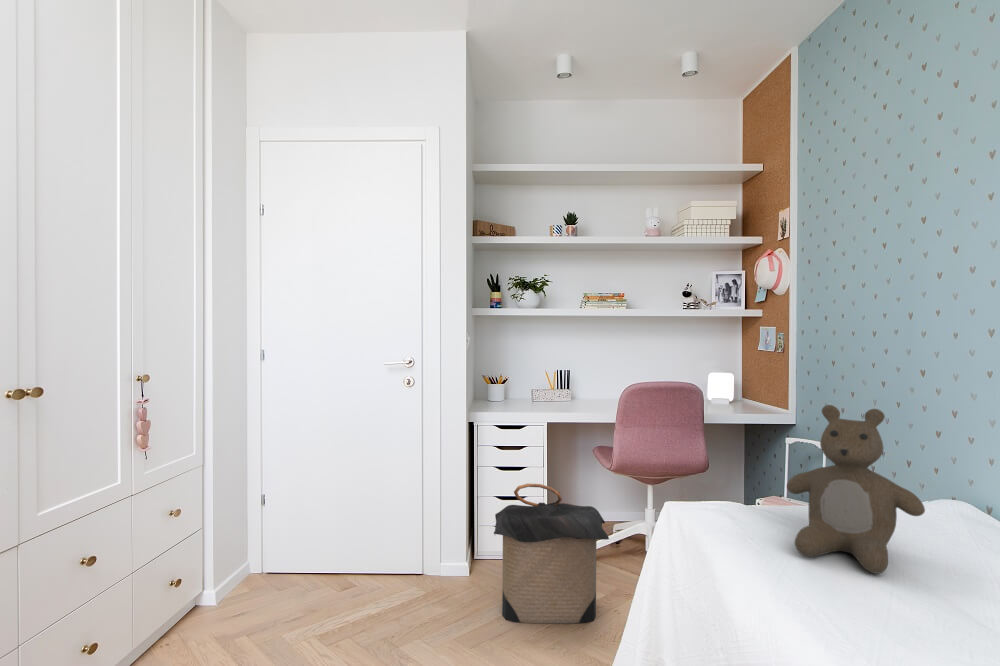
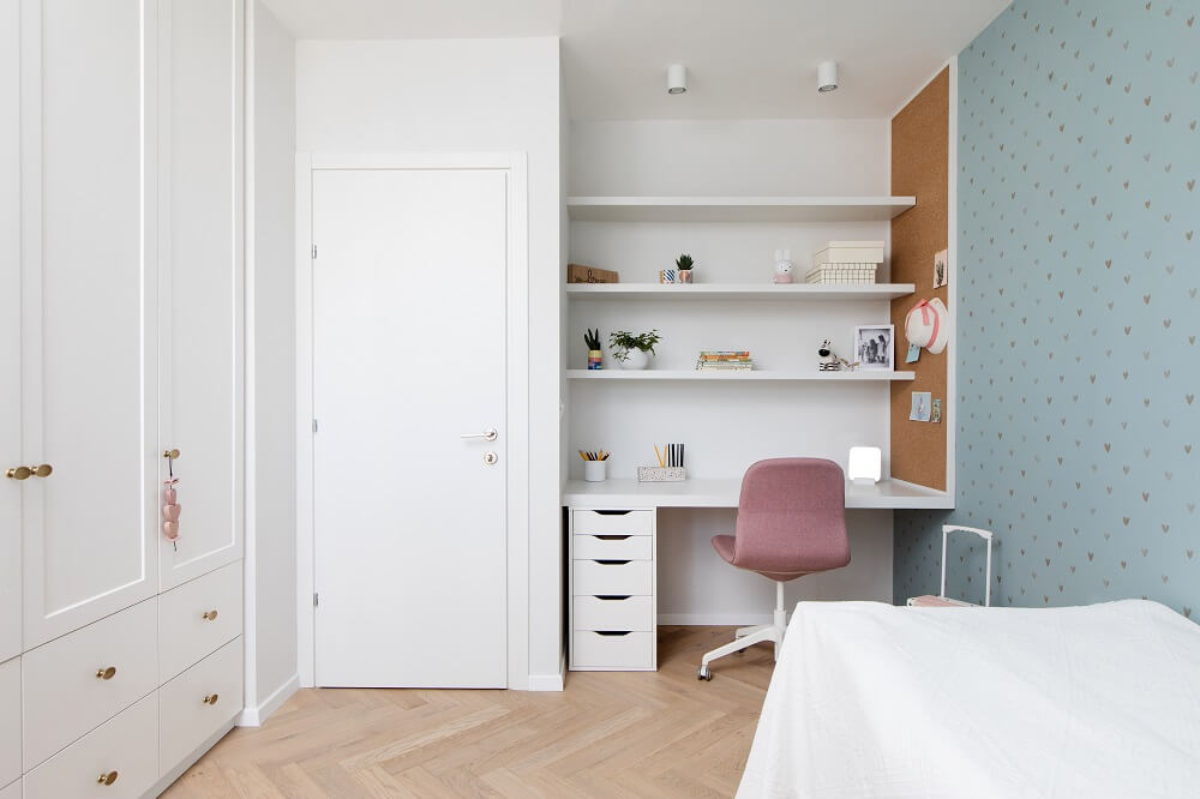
- teddy bear [786,404,926,575]
- laundry hamper [493,482,610,625]
